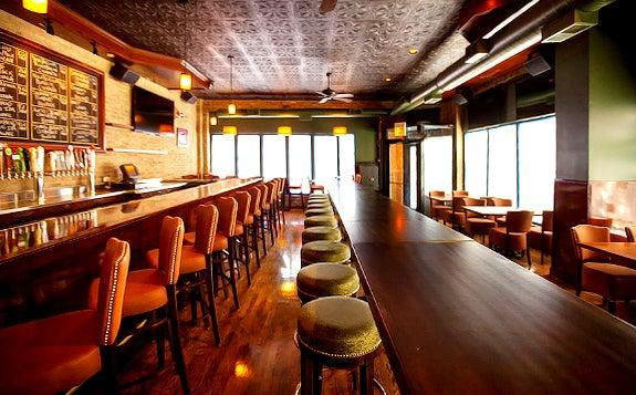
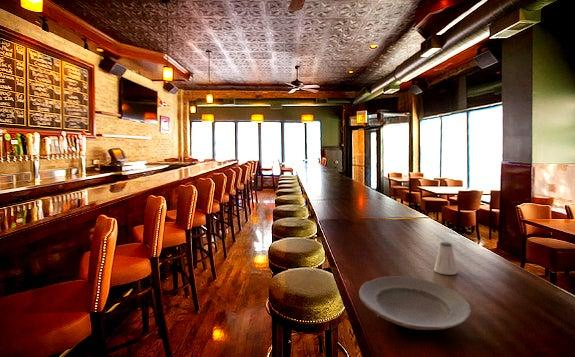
+ plate [358,275,472,331]
+ saltshaker [433,241,458,276]
